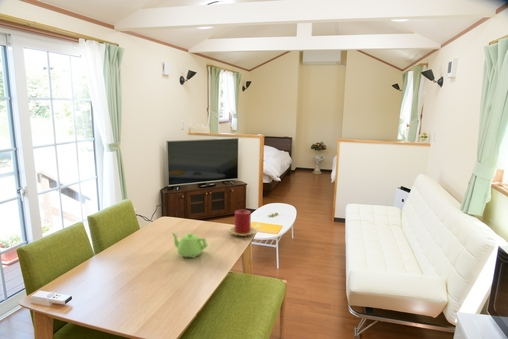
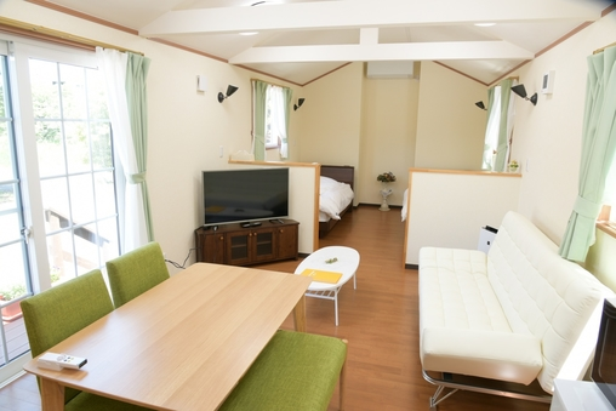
- teapot [171,232,209,259]
- candle [228,209,257,237]
